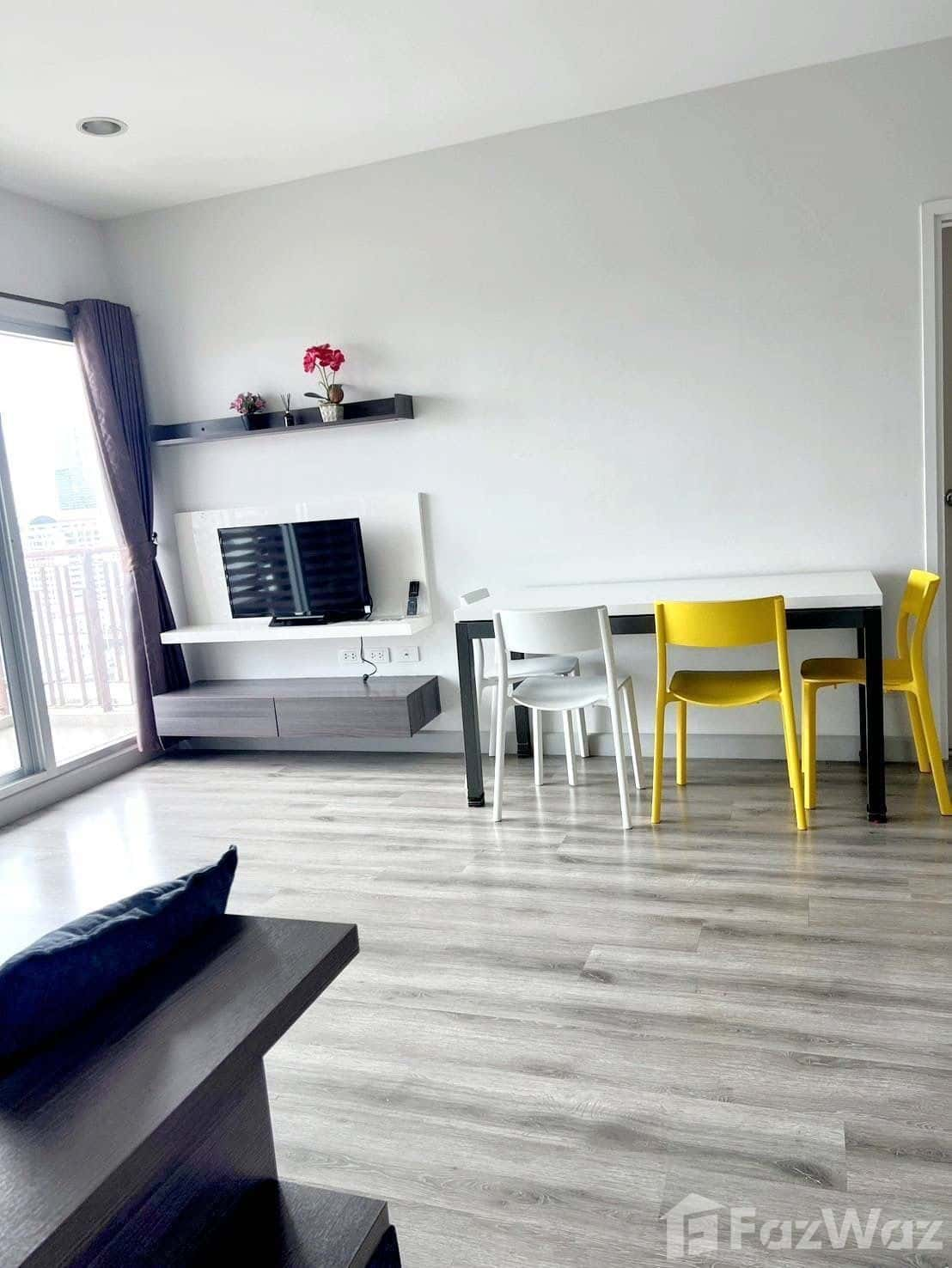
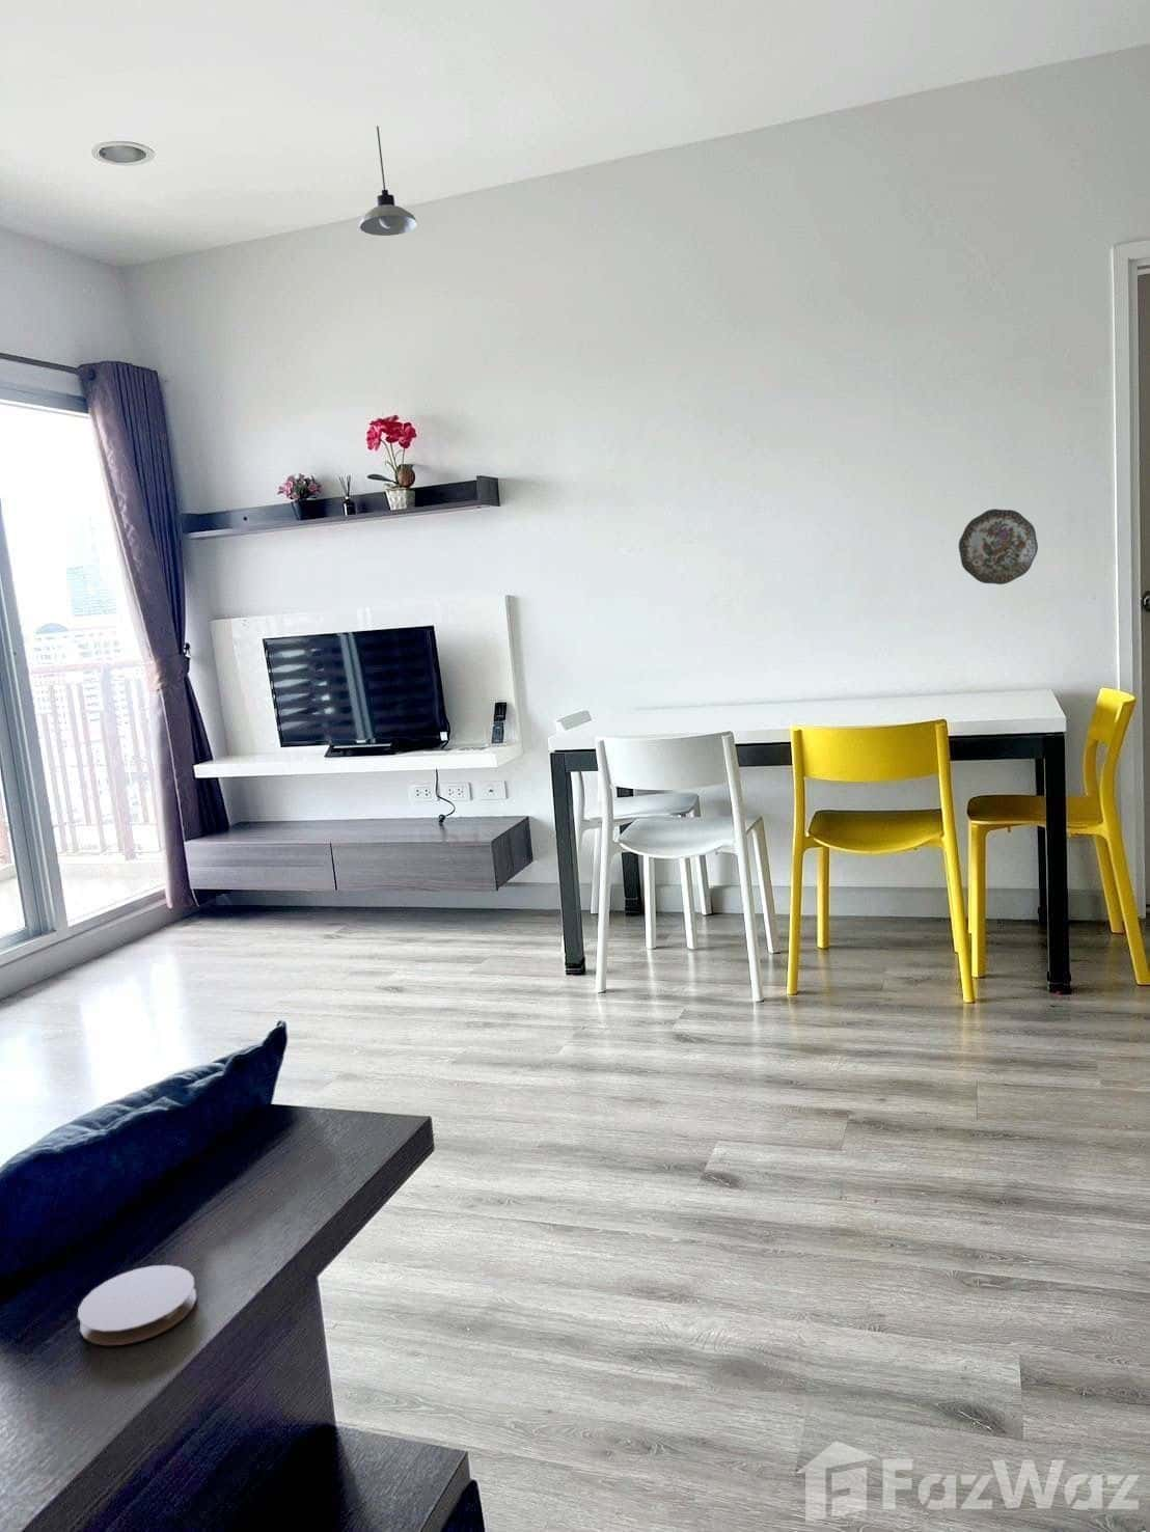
+ coaster [77,1264,197,1346]
+ pendant light [358,126,417,237]
+ decorative plate [958,507,1039,586]
